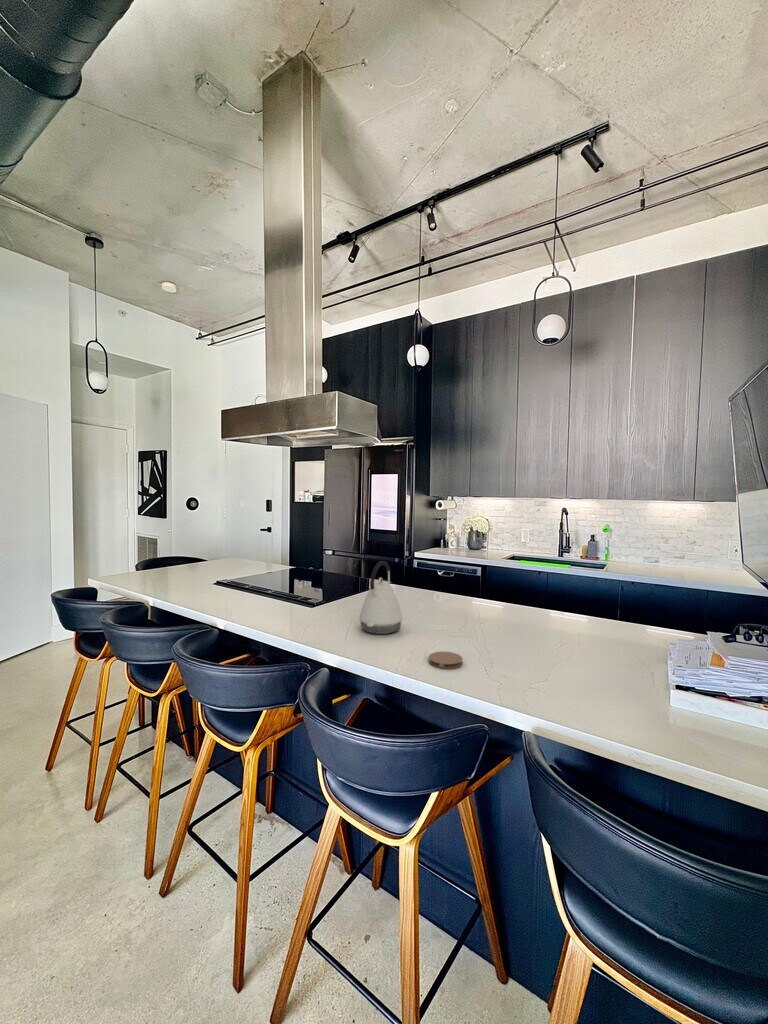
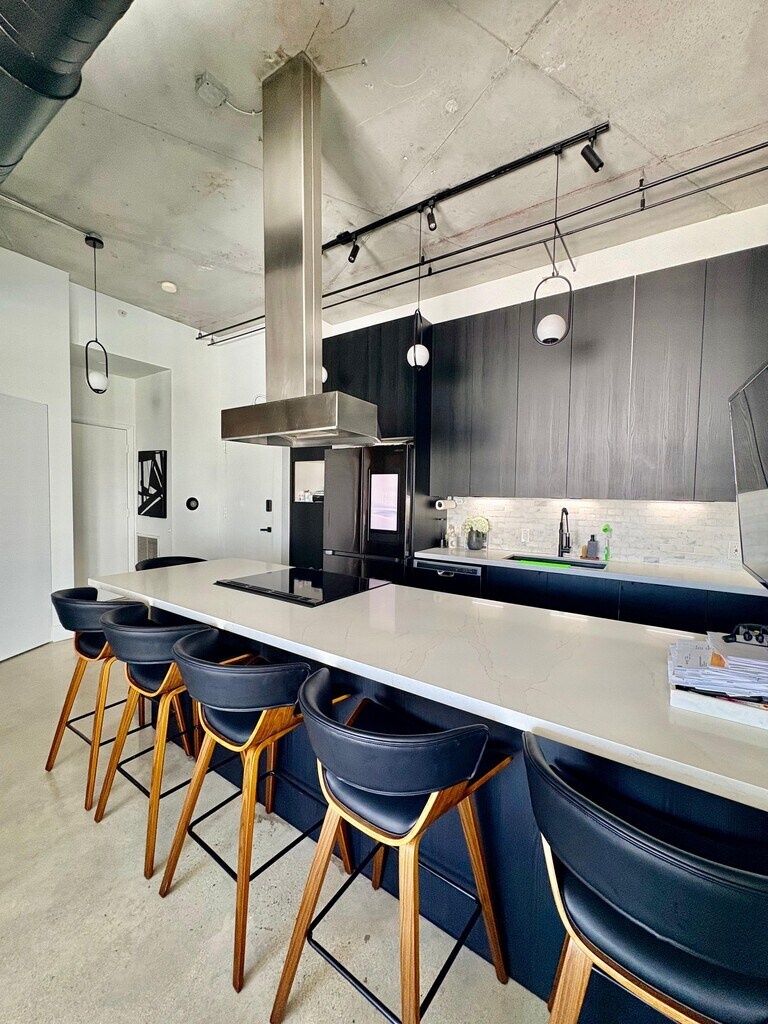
- coaster [428,651,464,670]
- kettle [358,560,404,635]
